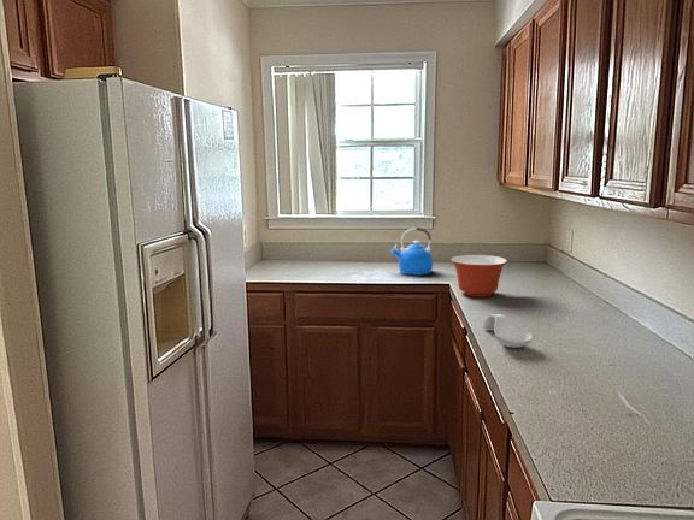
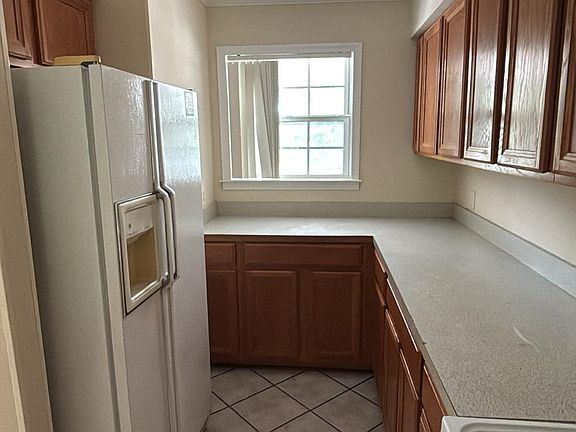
- kettle [389,226,434,277]
- spoon rest [482,313,534,349]
- mixing bowl [449,254,508,297]
